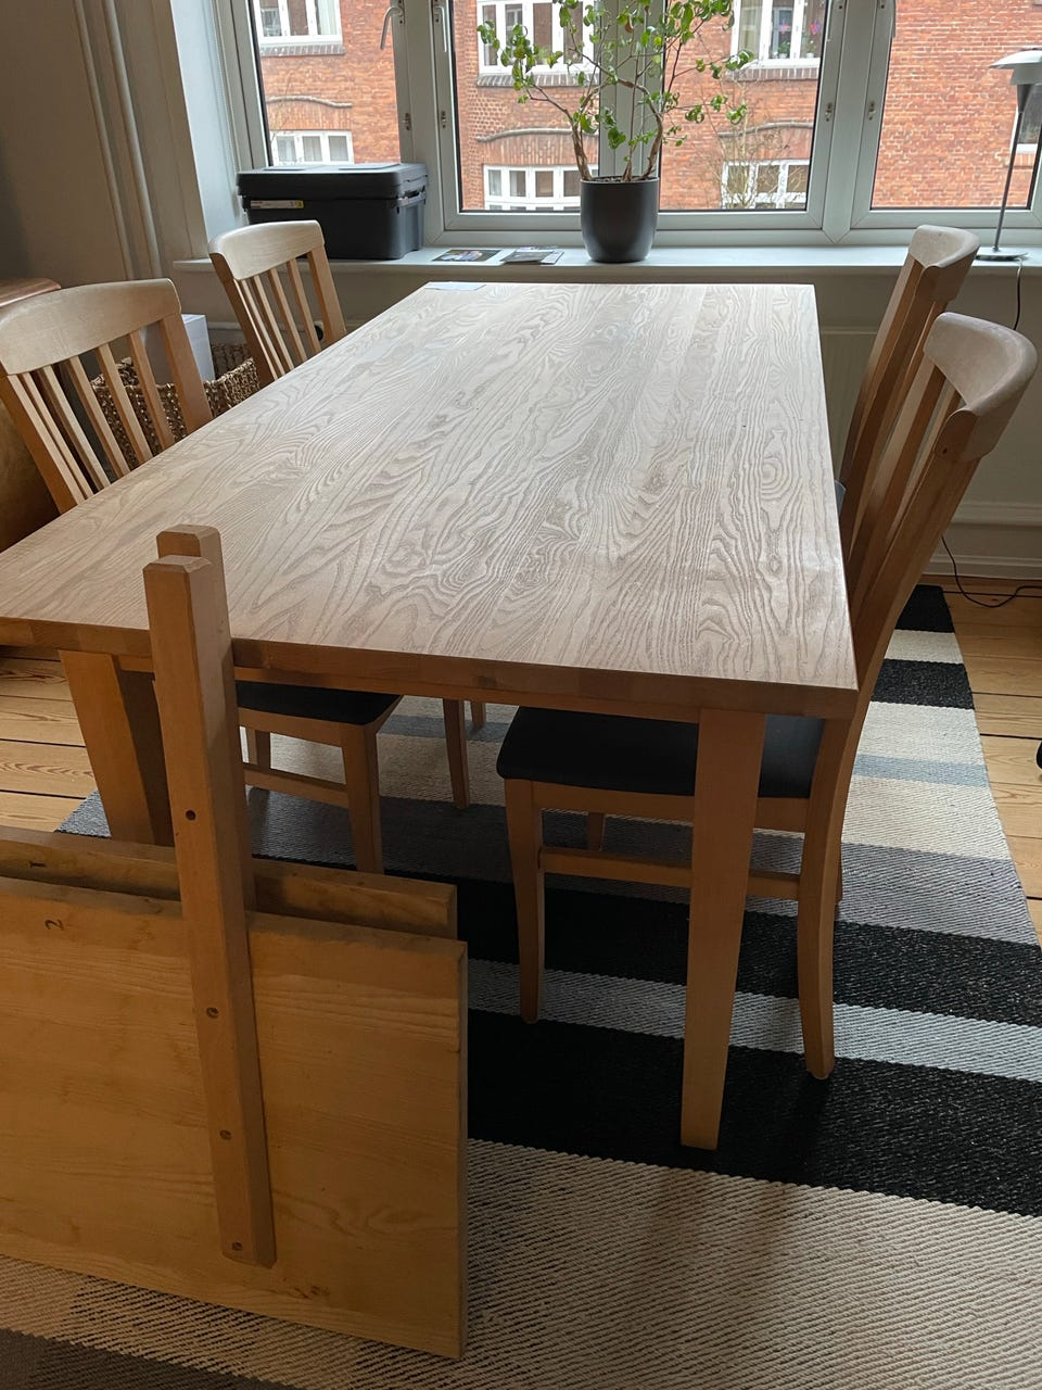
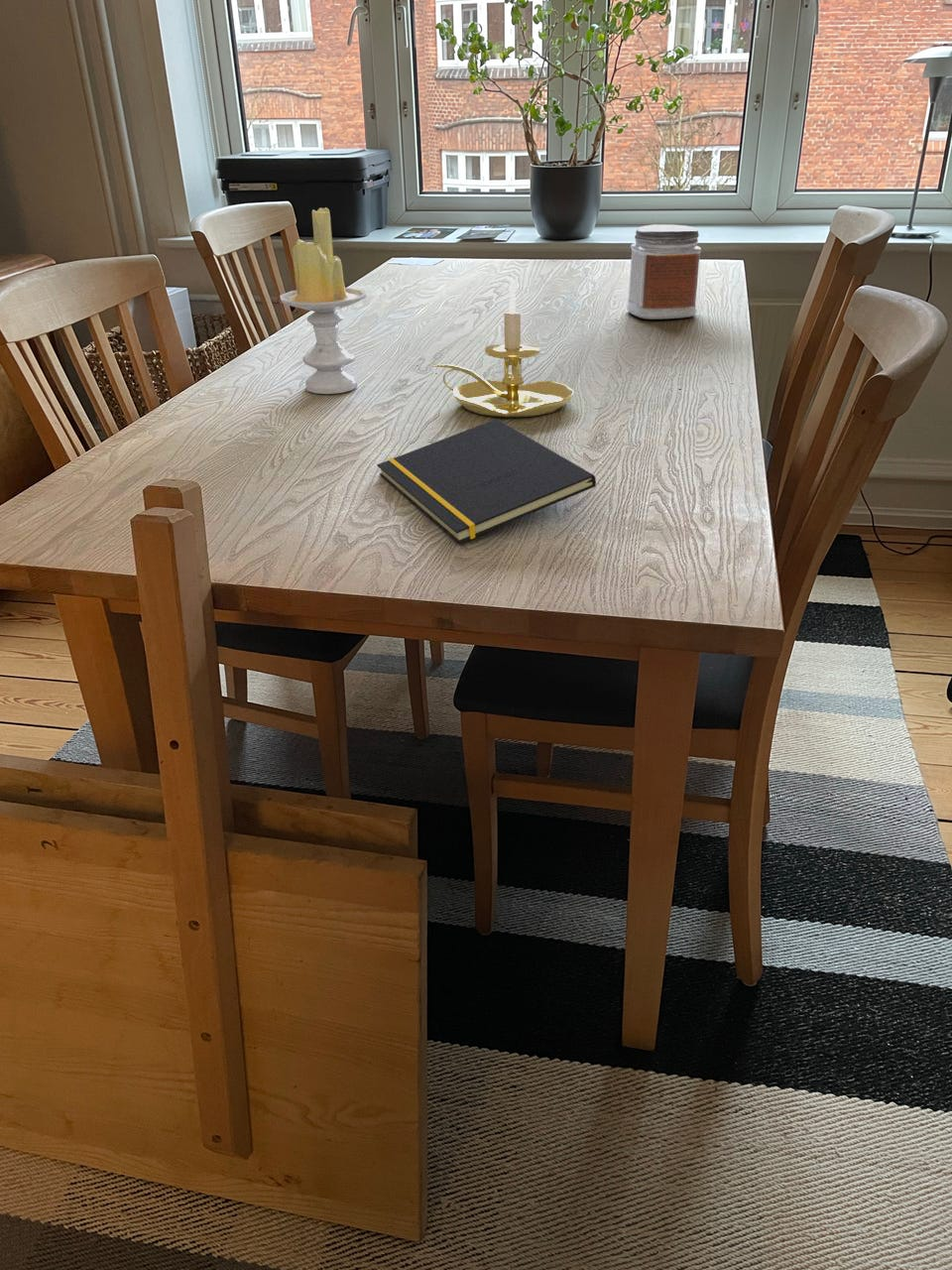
+ candle [279,206,368,395]
+ notepad [376,418,597,545]
+ candle holder [432,277,574,418]
+ jar [626,223,702,320]
